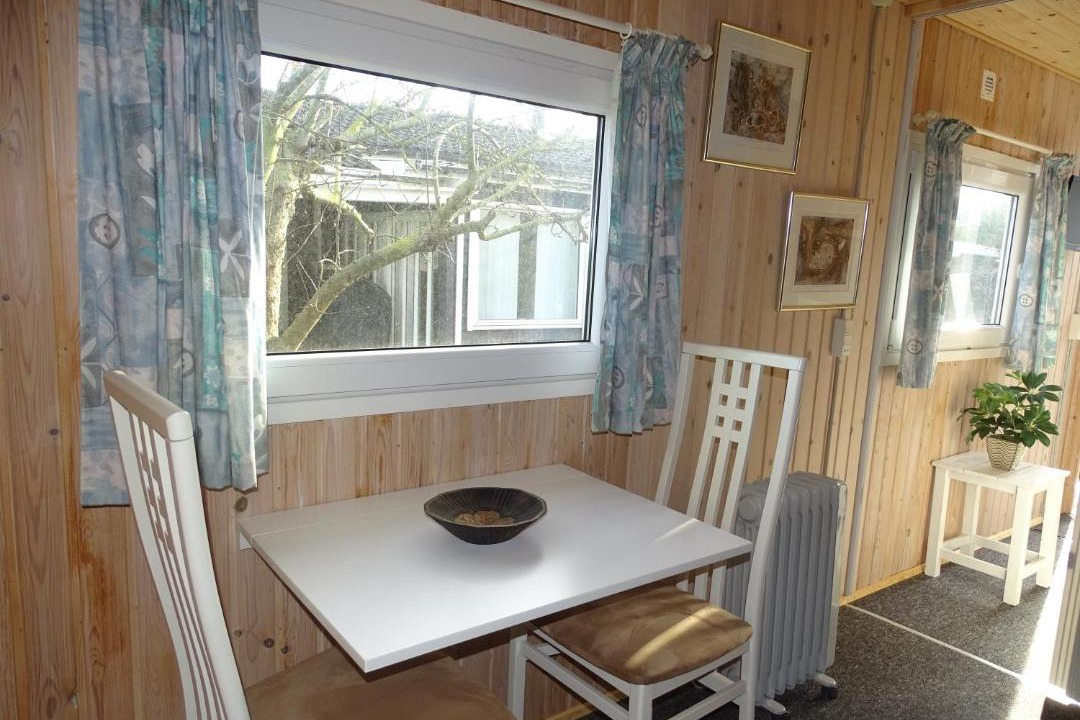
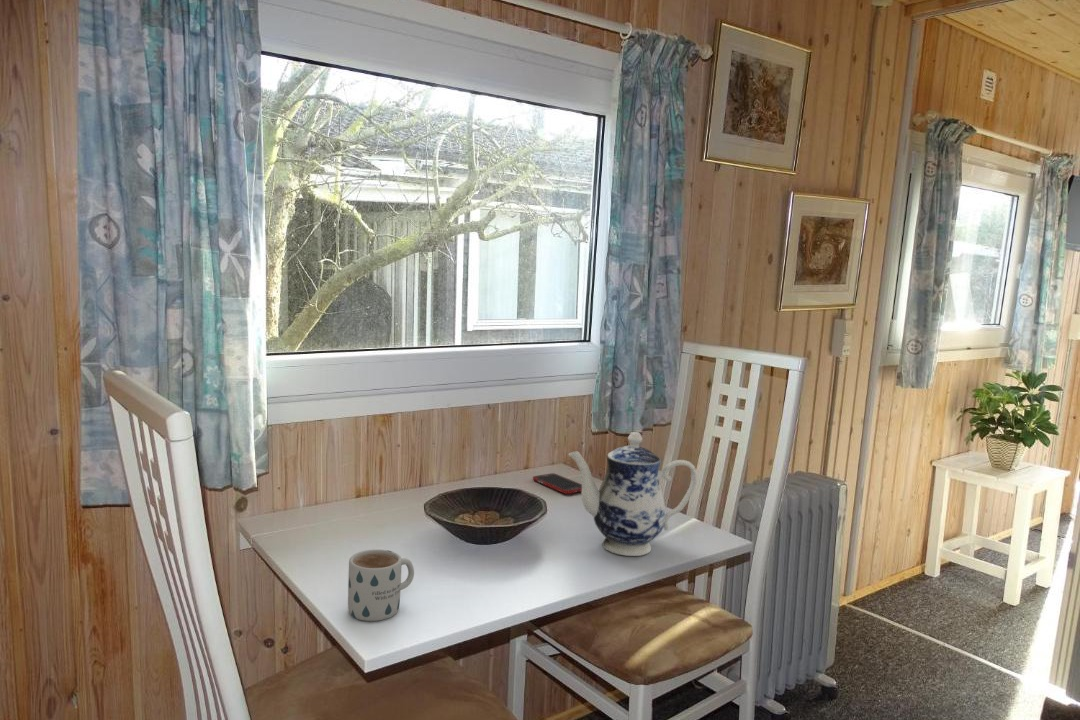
+ cell phone [532,472,582,495]
+ teapot [567,431,698,557]
+ mug [347,548,415,622]
